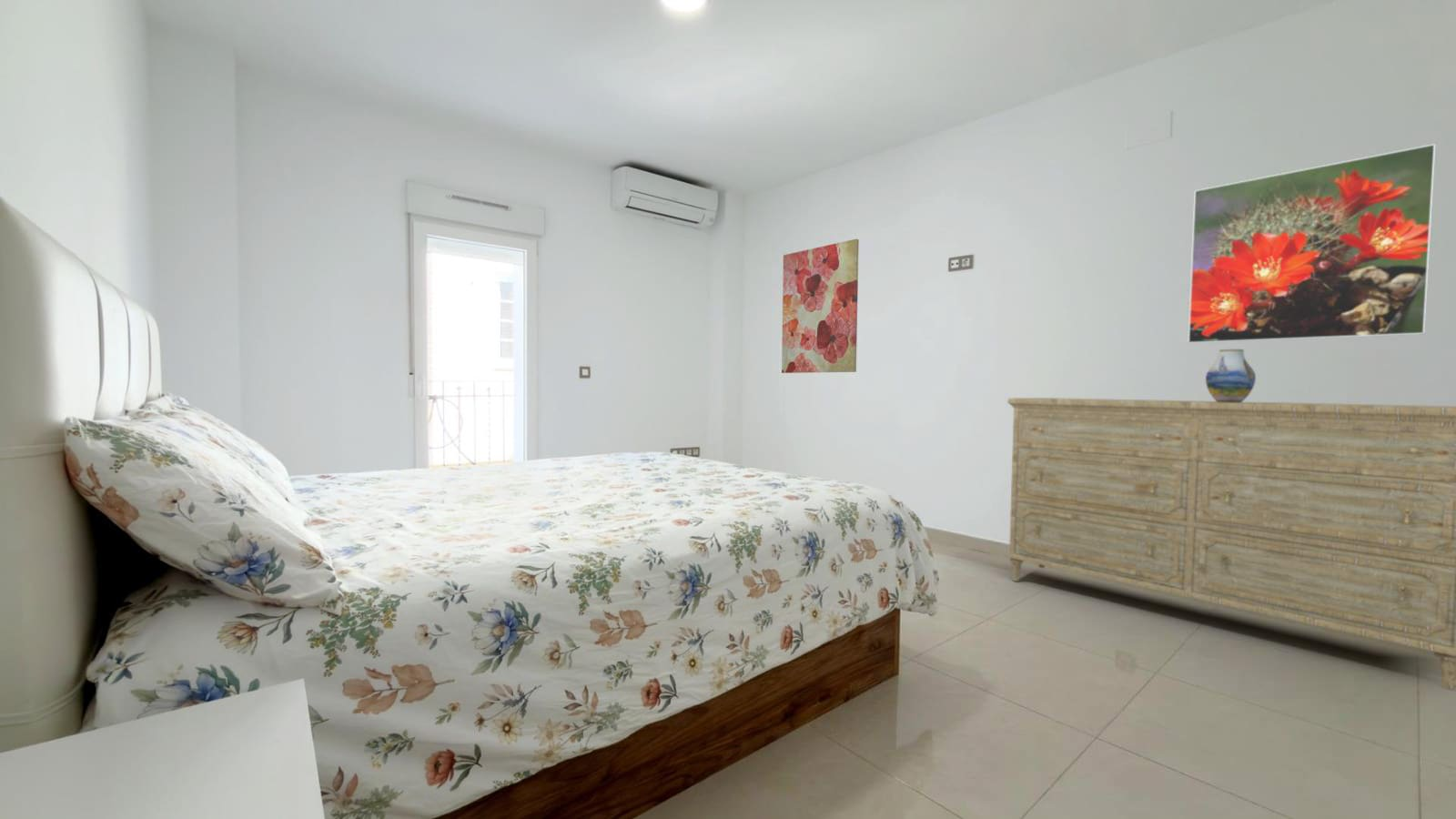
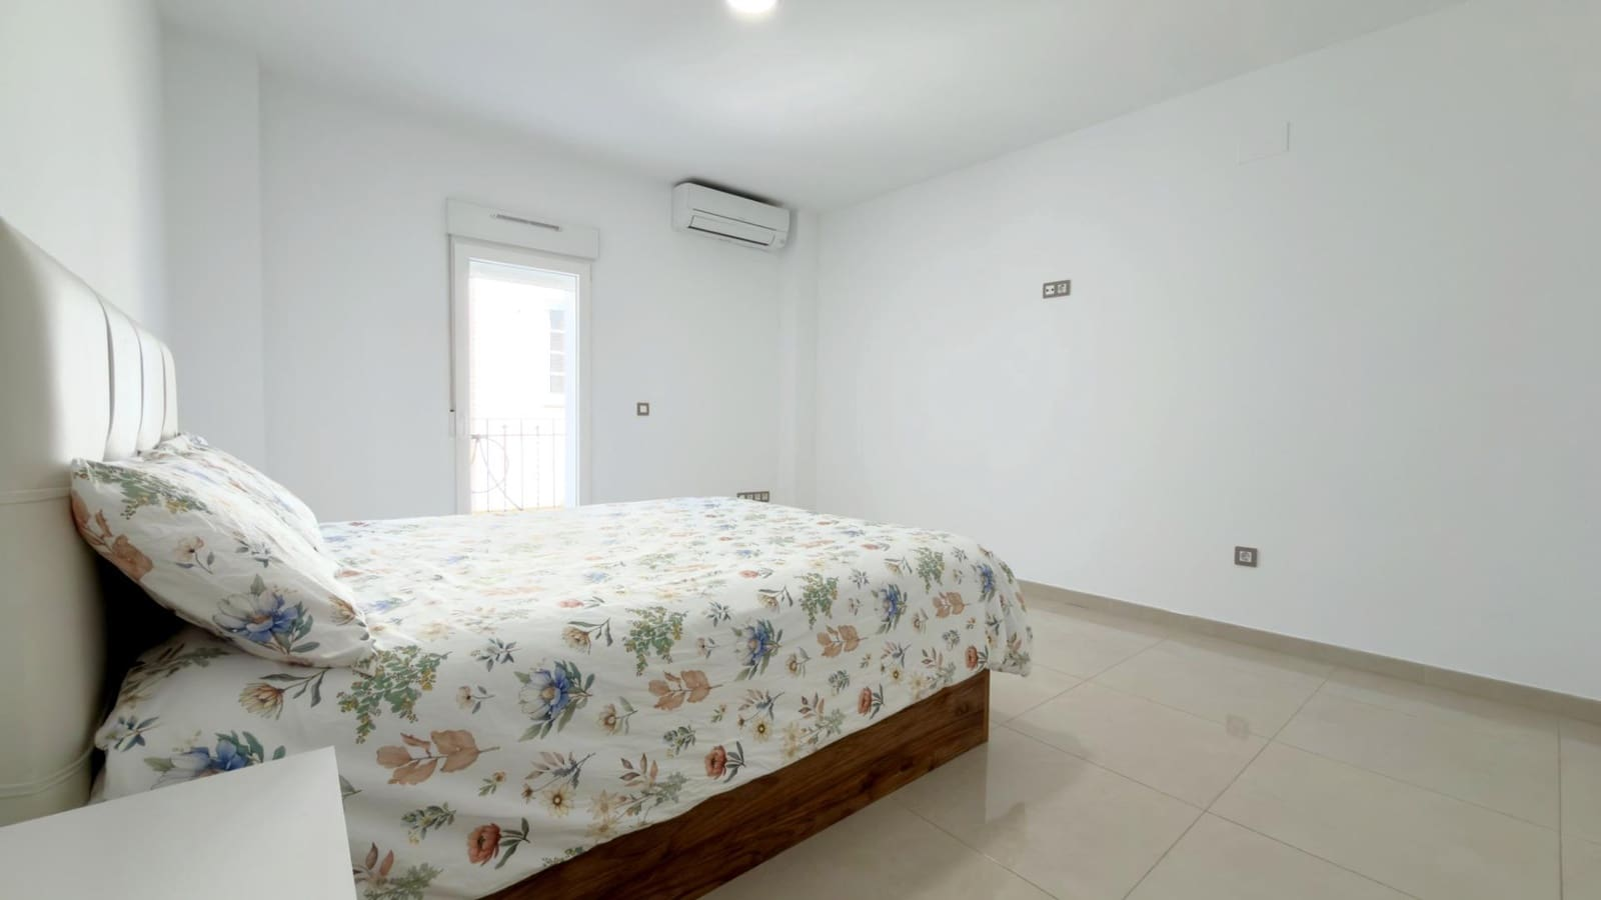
- dresser [1005,397,1456,692]
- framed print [1188,143,1436,344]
- vase [1205,349,1257,402]
- wall art [781,238,860,374]
